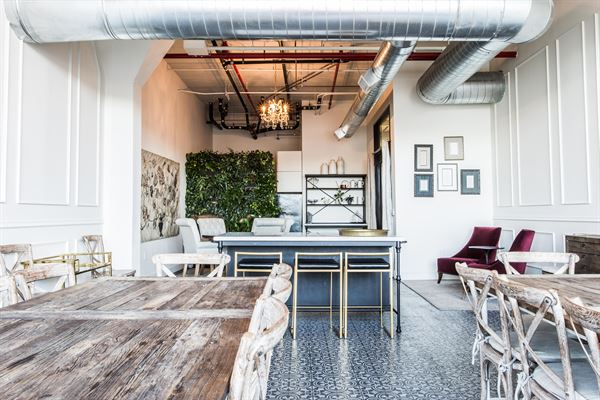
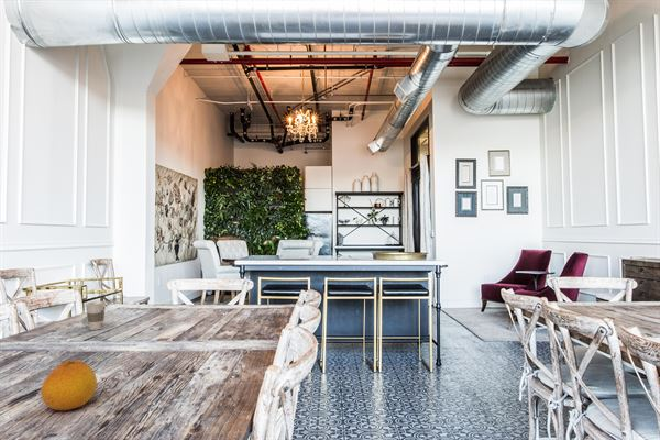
+ cup [80,300,108,331]
+ fruit [40,359,98,411]
